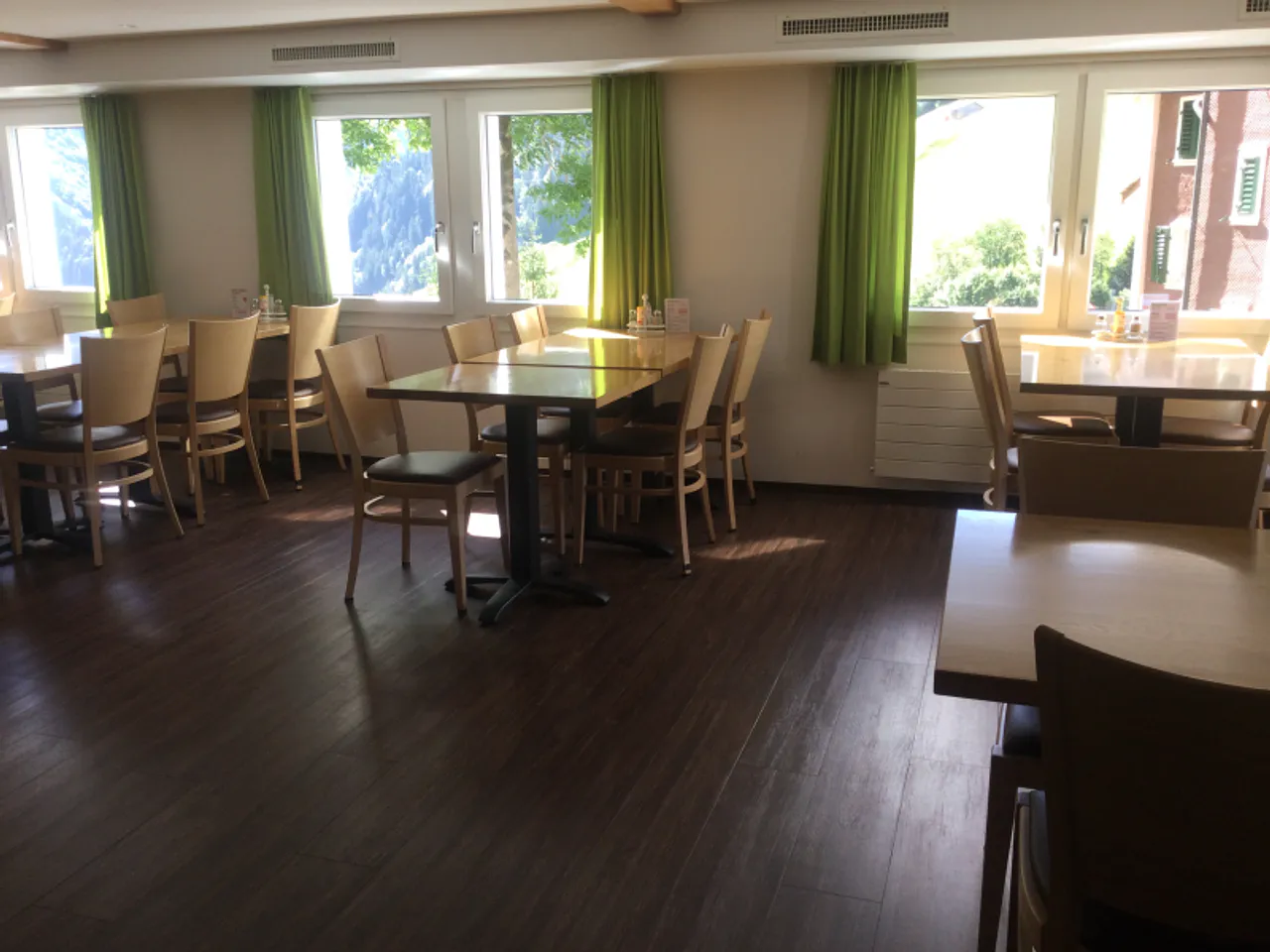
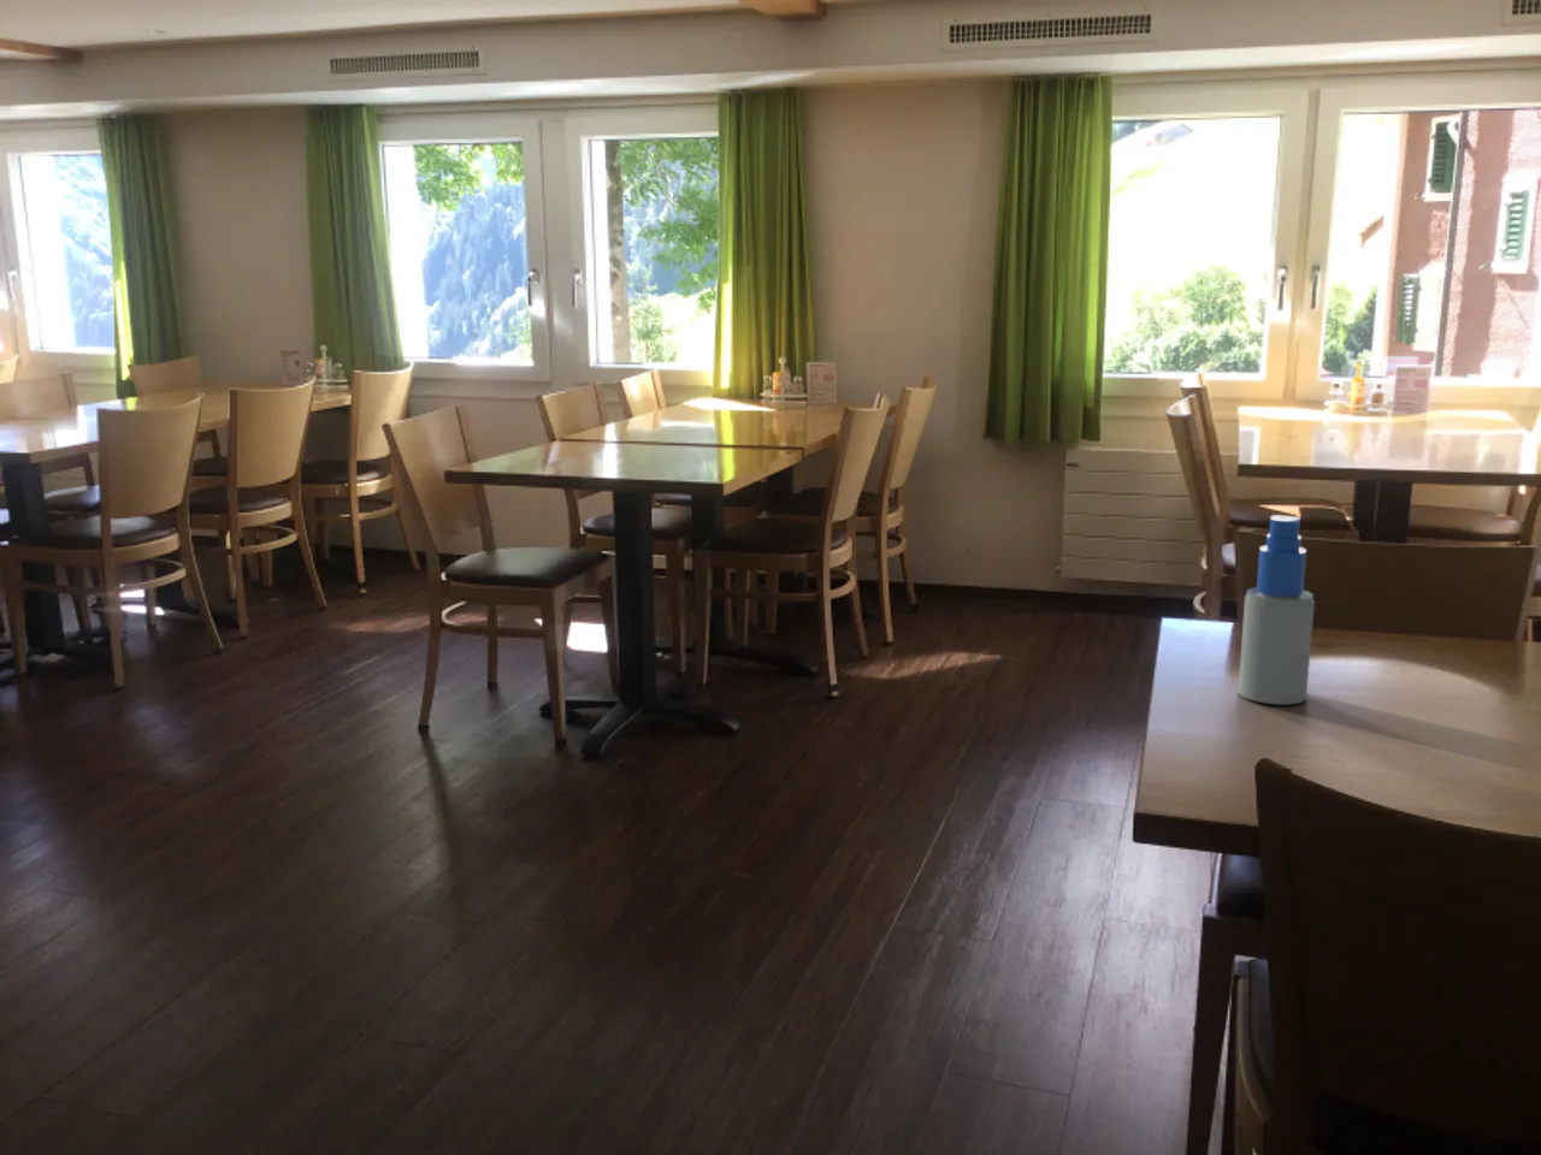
+ spray bottle [1238,513,1315,705]
